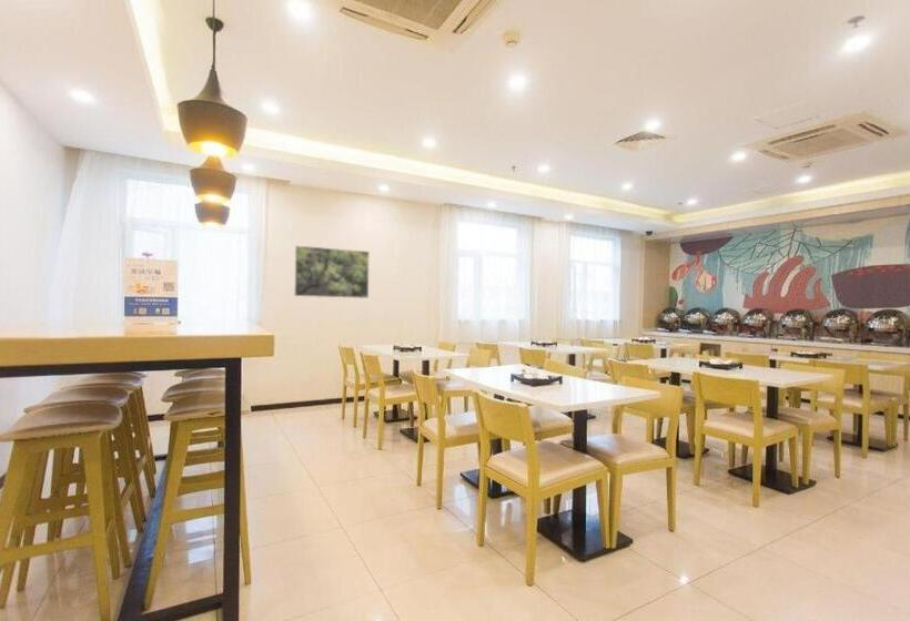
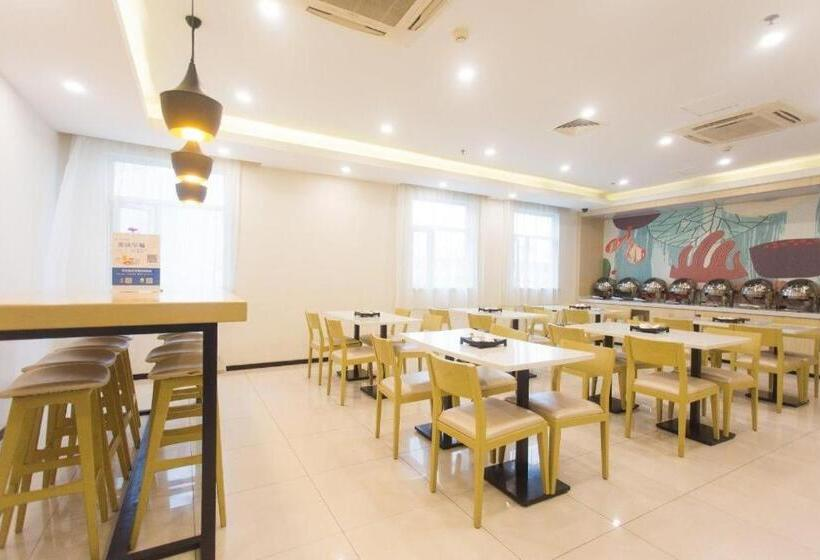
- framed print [293,245,371,299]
